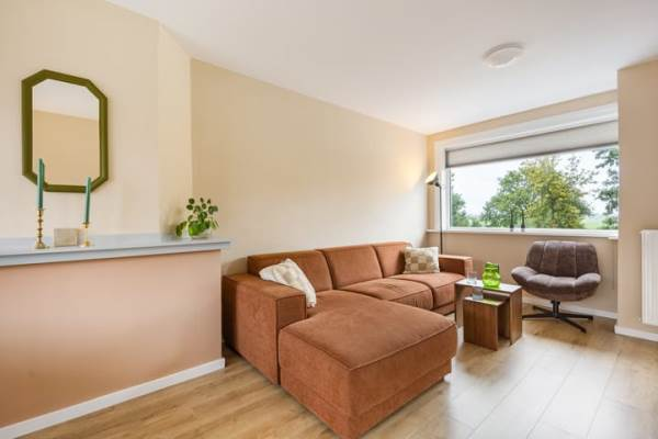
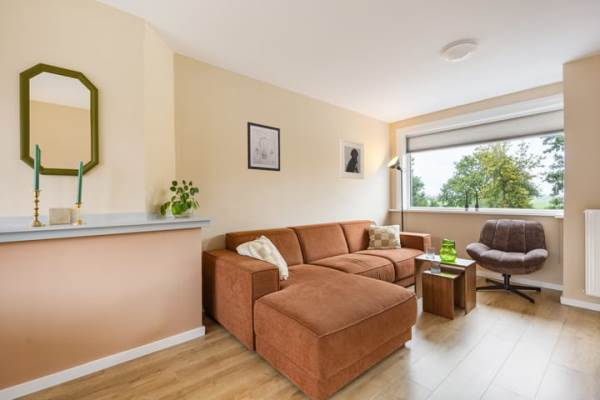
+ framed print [339,138,365,180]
+ wall art [246,121,281,172]
